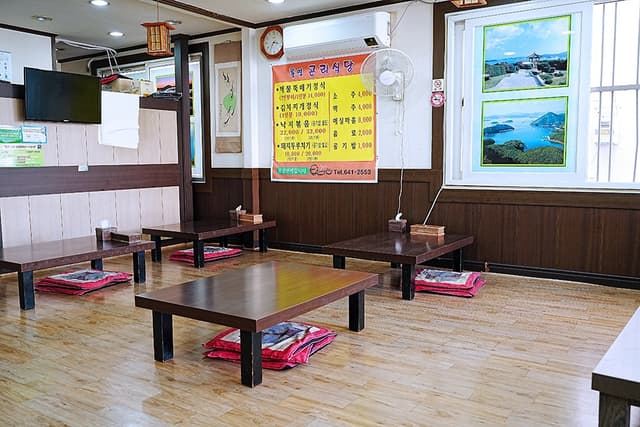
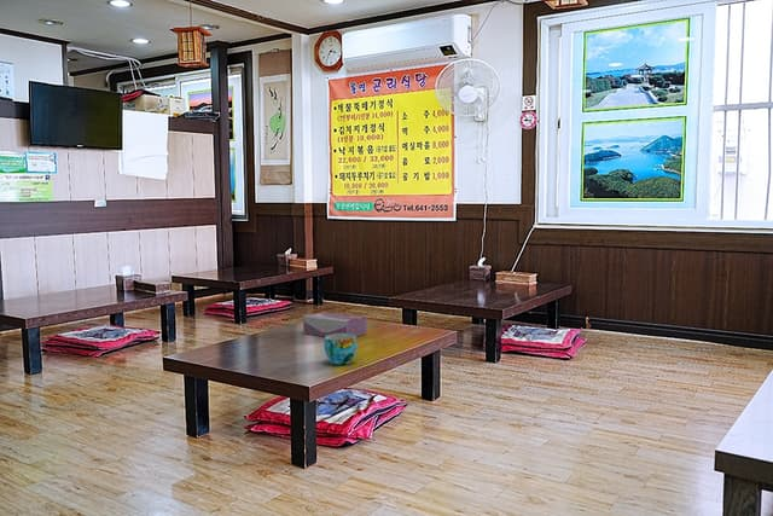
+ cup [322,334,358,365]
+ tissue box [302,311,368,337]
